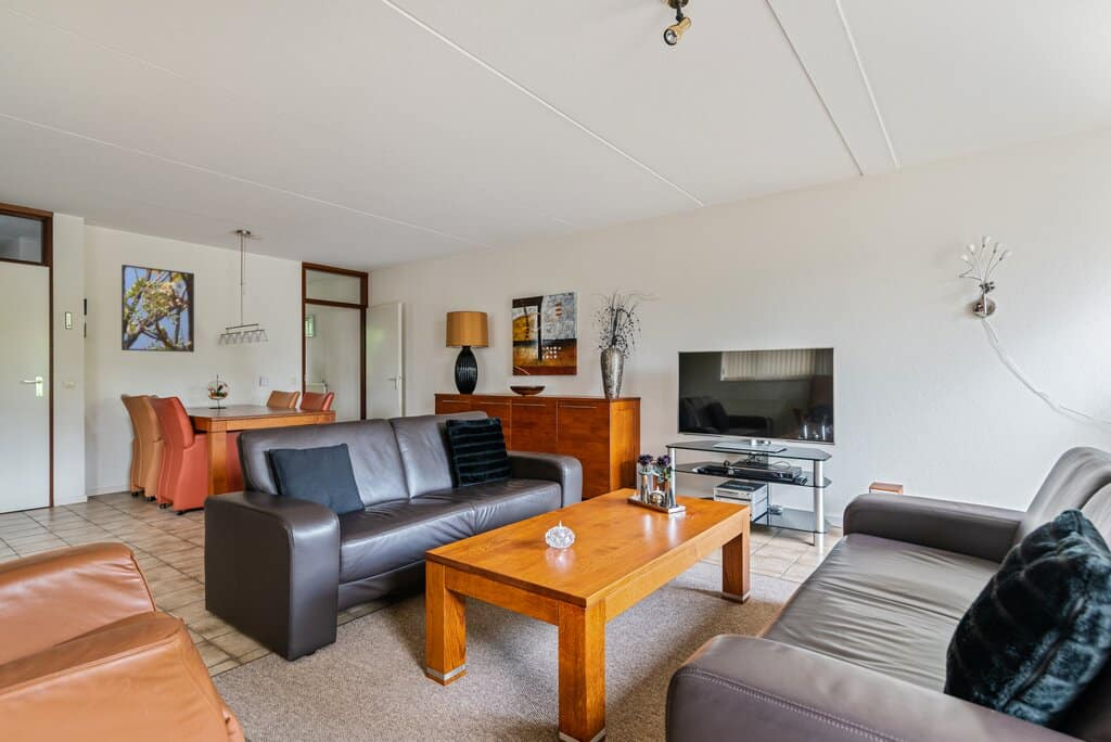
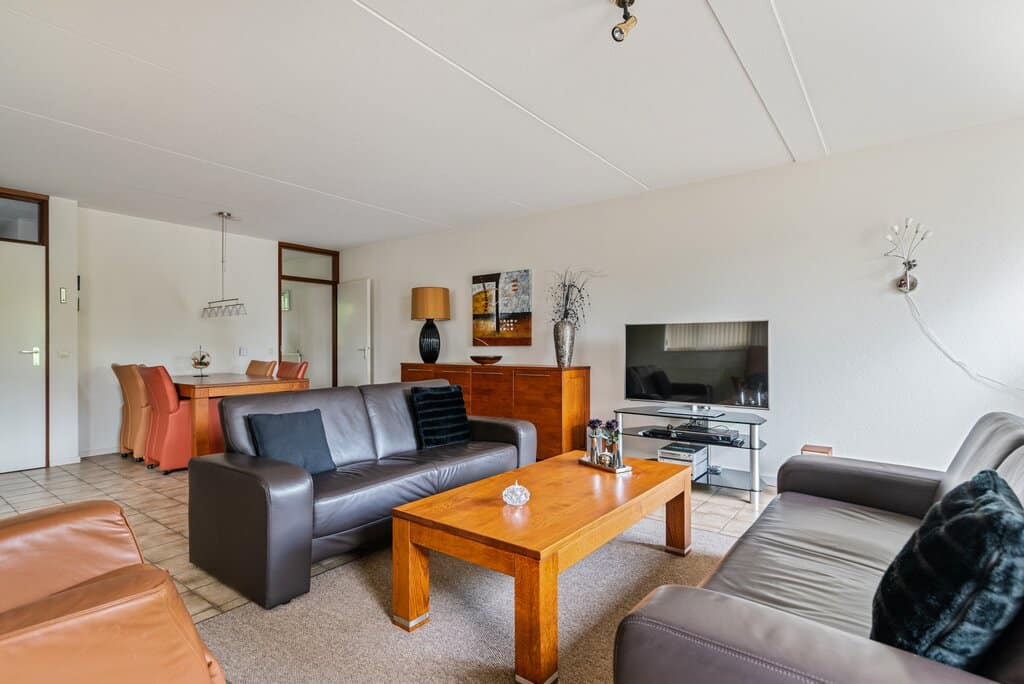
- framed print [120,264,195,354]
